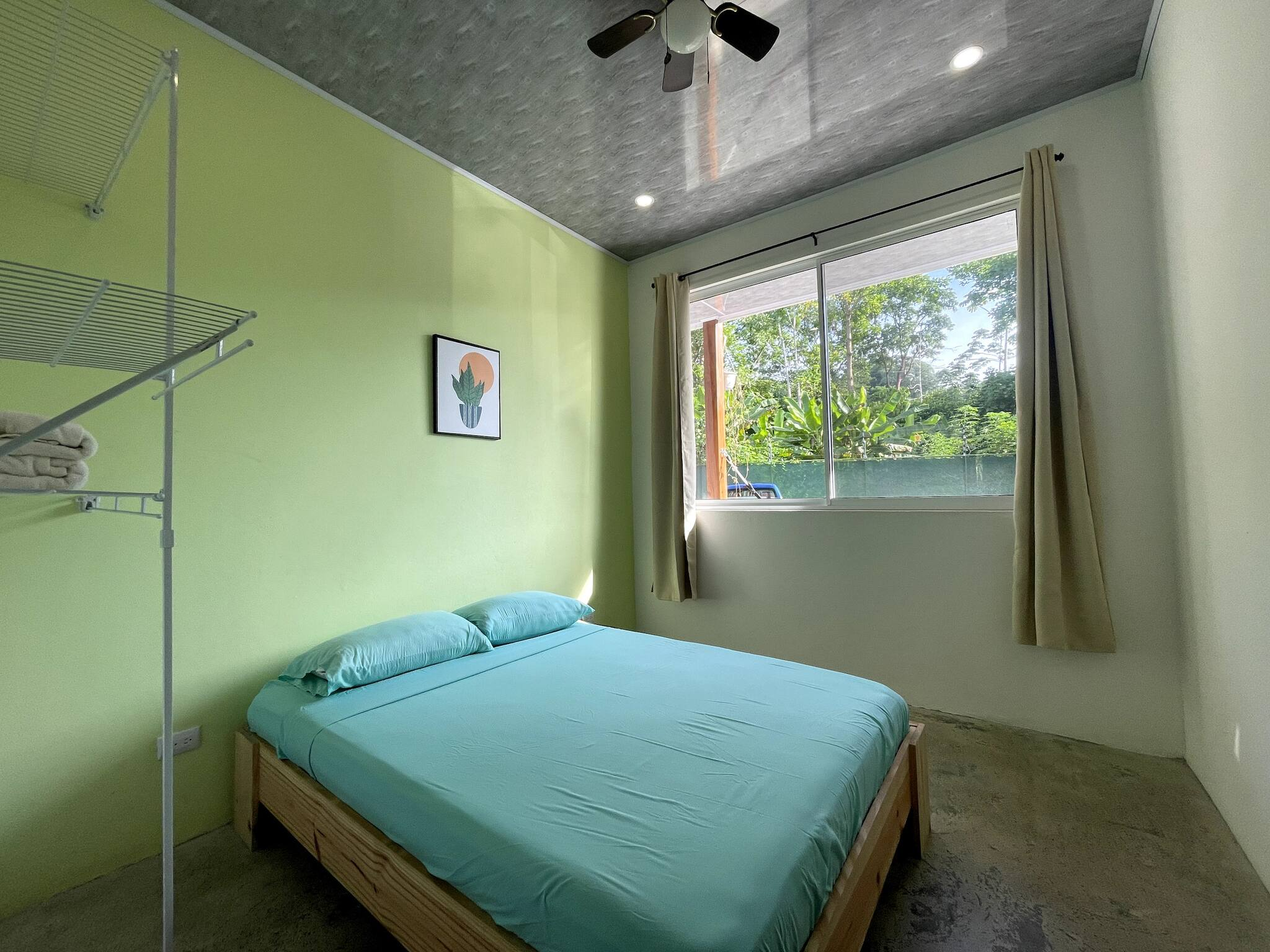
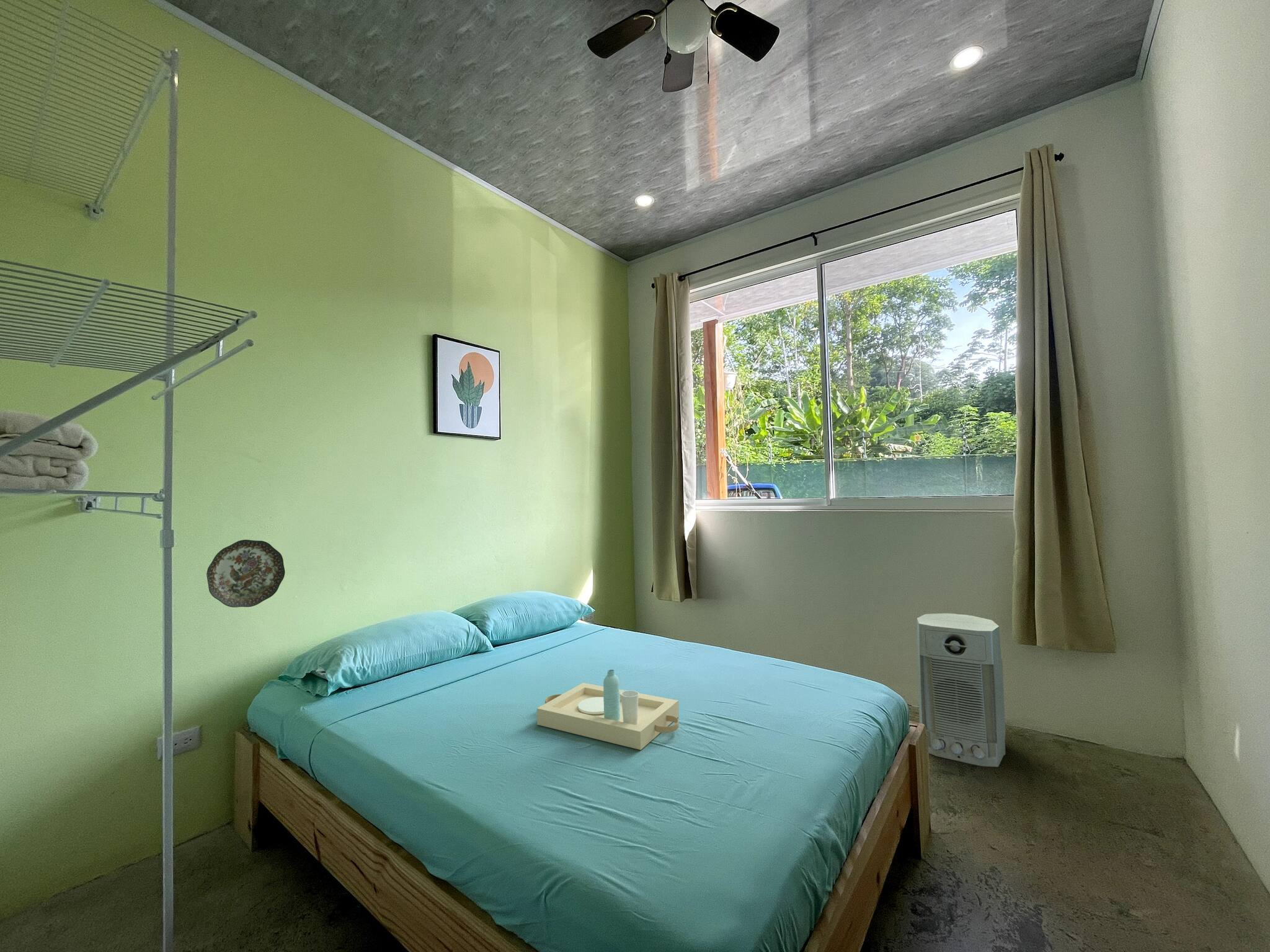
+ serving tray [536,669,680,751]
+ decorative plate [206,539,286,608]
+ air purifier [917,613,1006,767]
